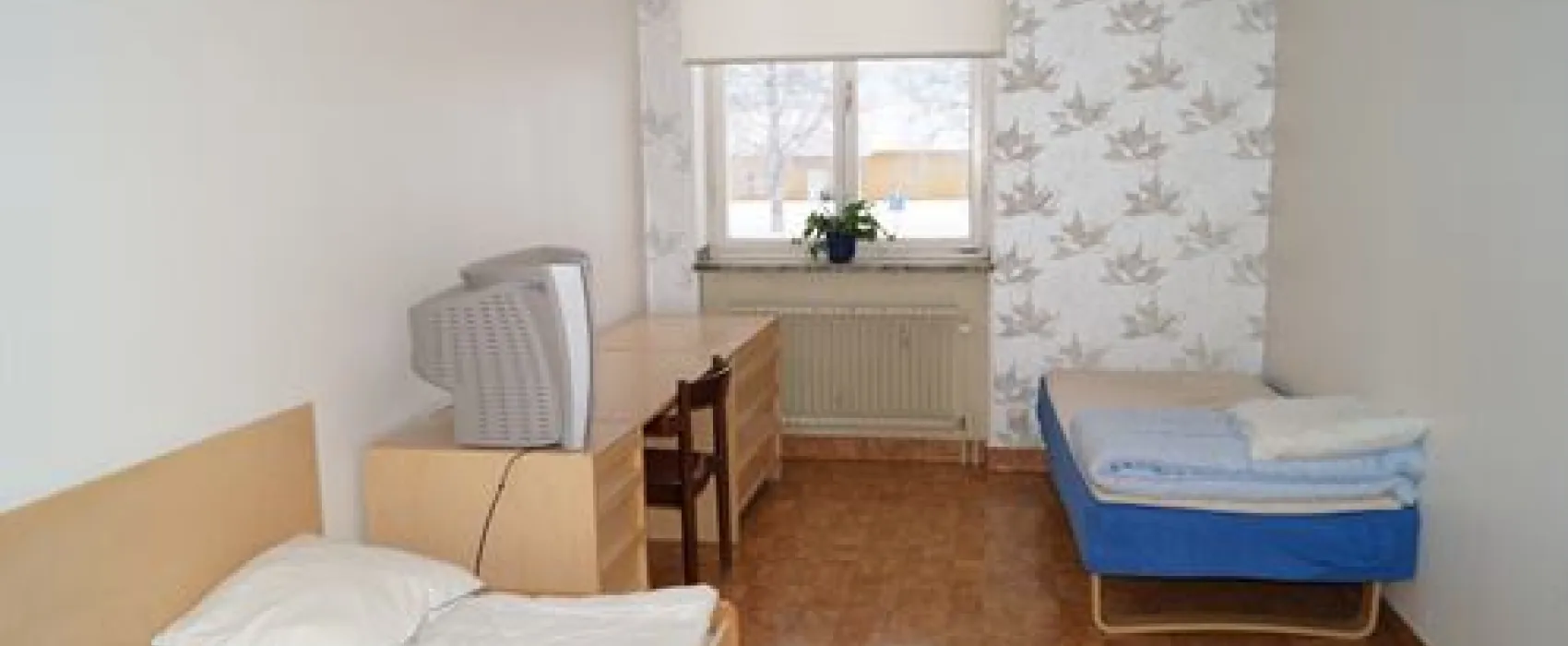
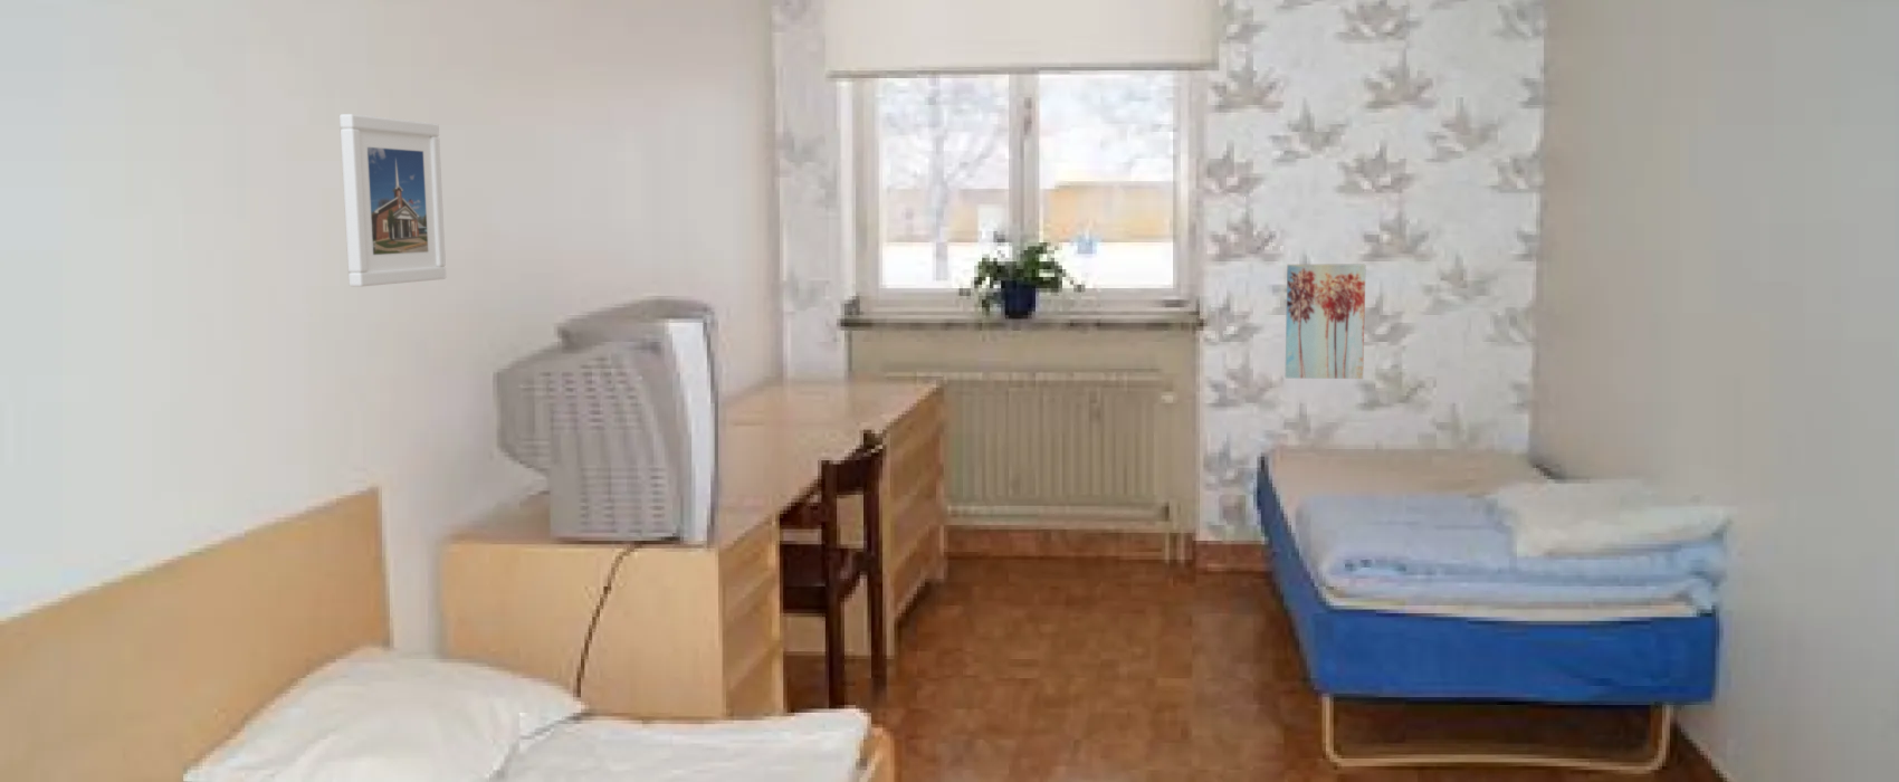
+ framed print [338,113,447,288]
+ wall art [1285,264,1367,380]
